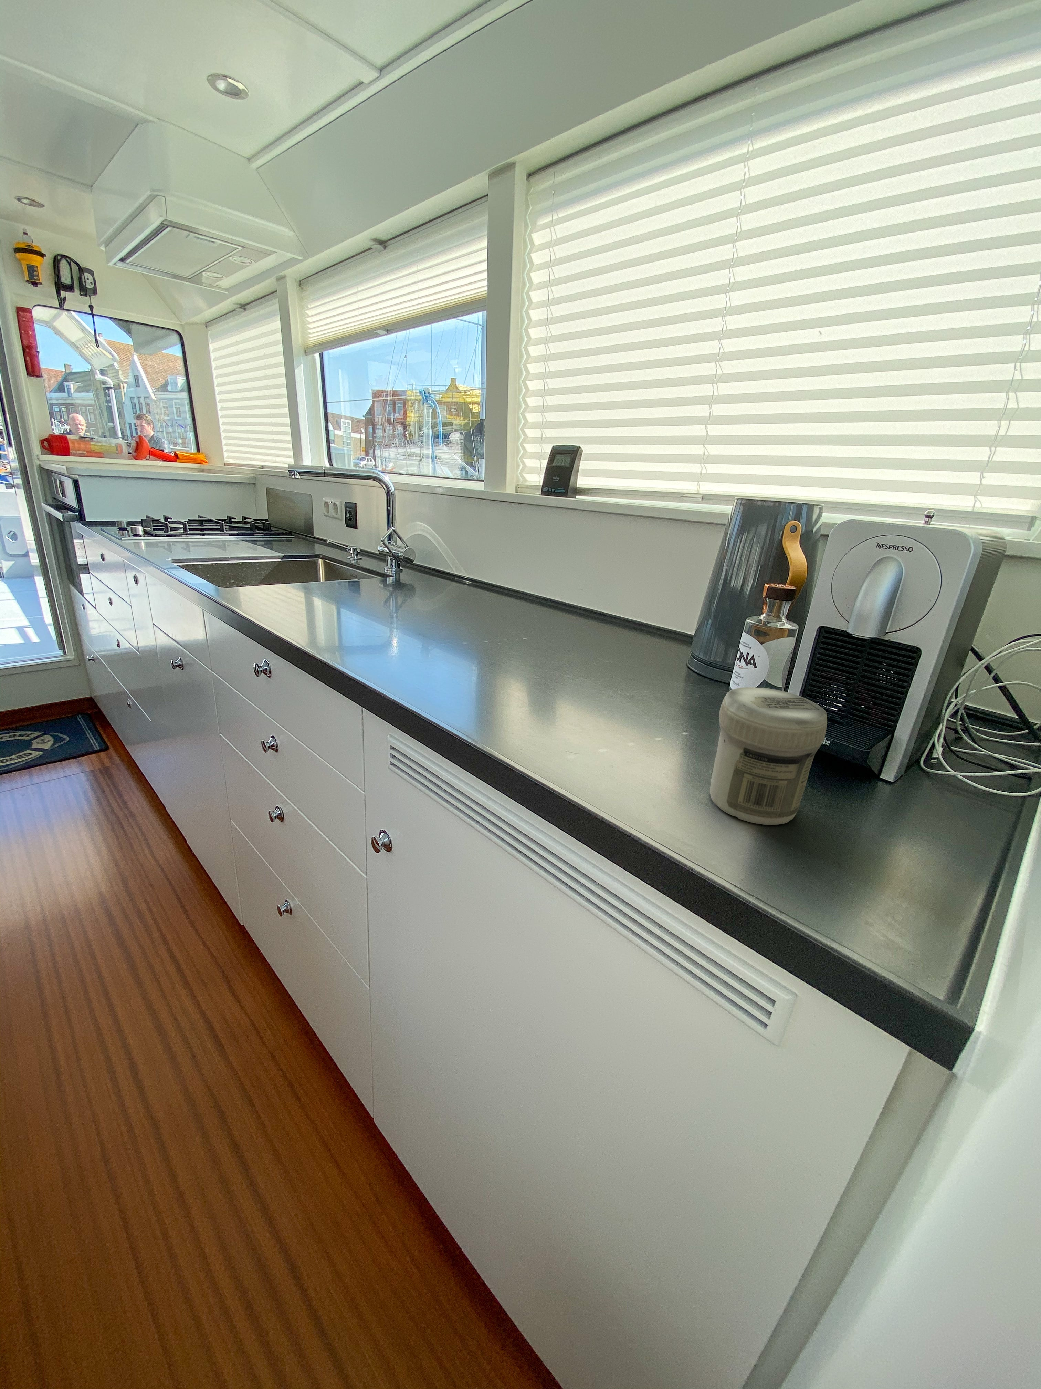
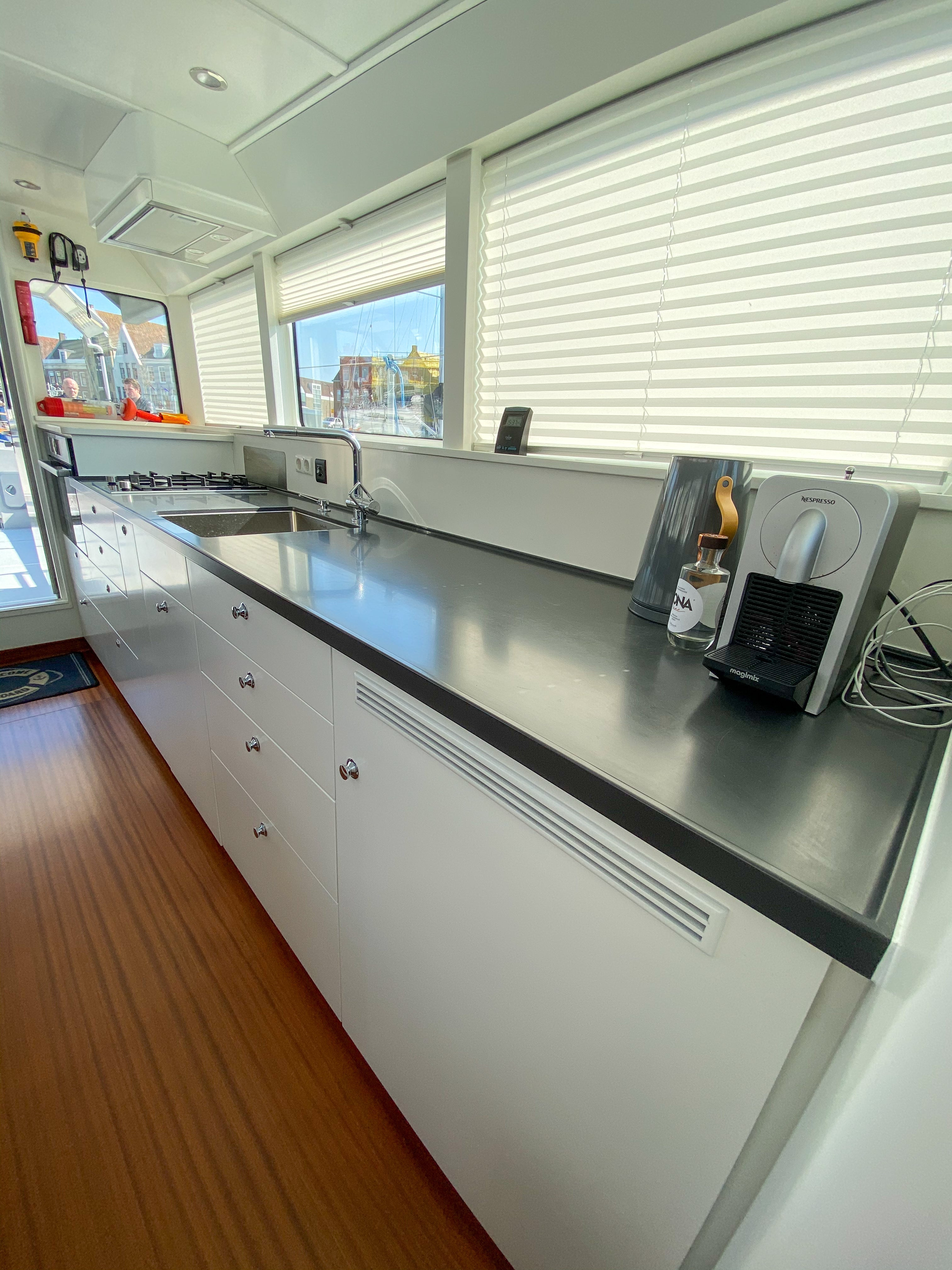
- jar [710,687,828,826]
